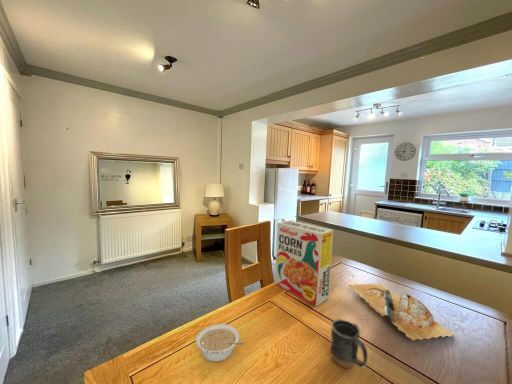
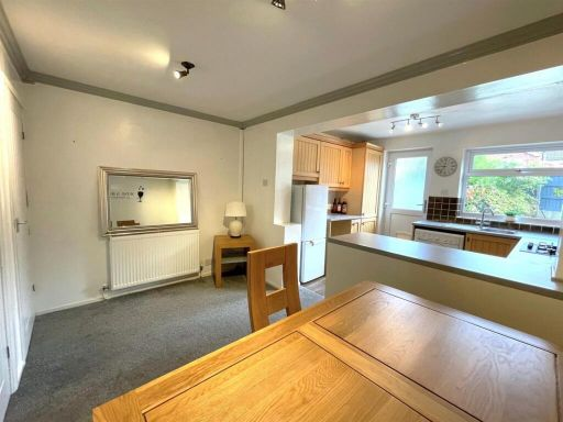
- legume [195,323,246,363]
- mug [330,318,368,370]
- chopping board [347,283,457,341]
- cereal box [274,219,334,307]
